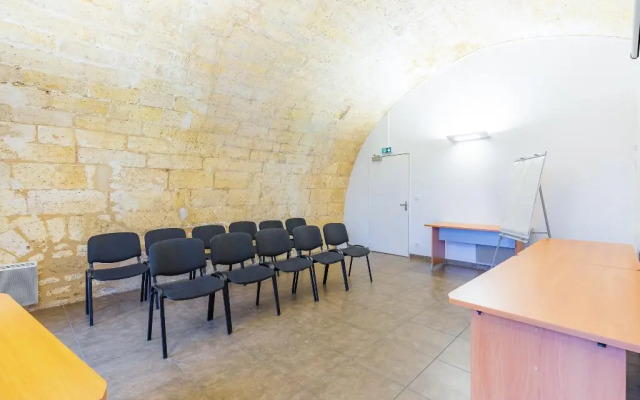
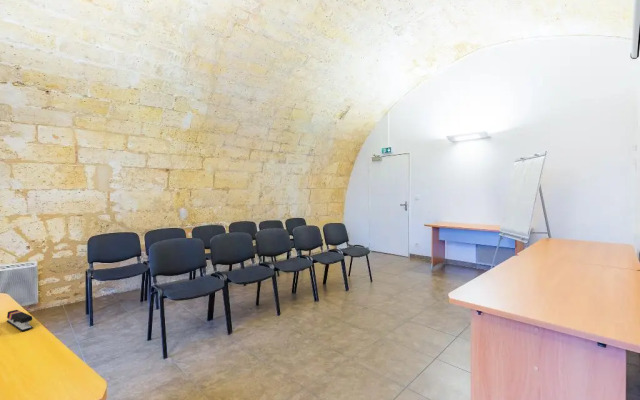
+ stapler [6,309,34,332]
